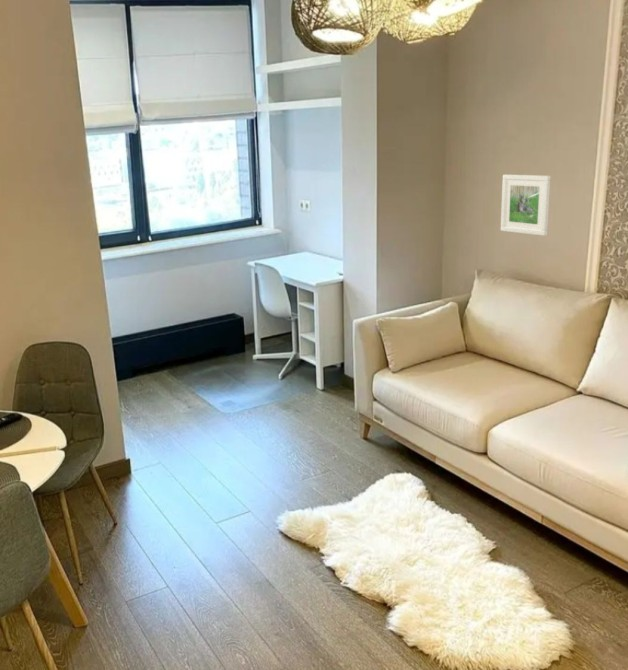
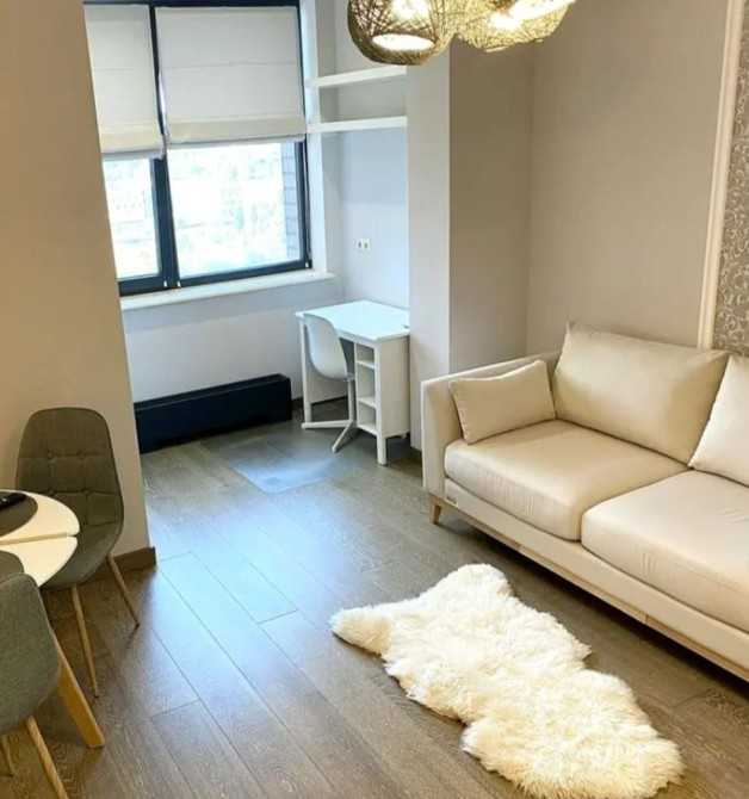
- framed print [500,173,552,237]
